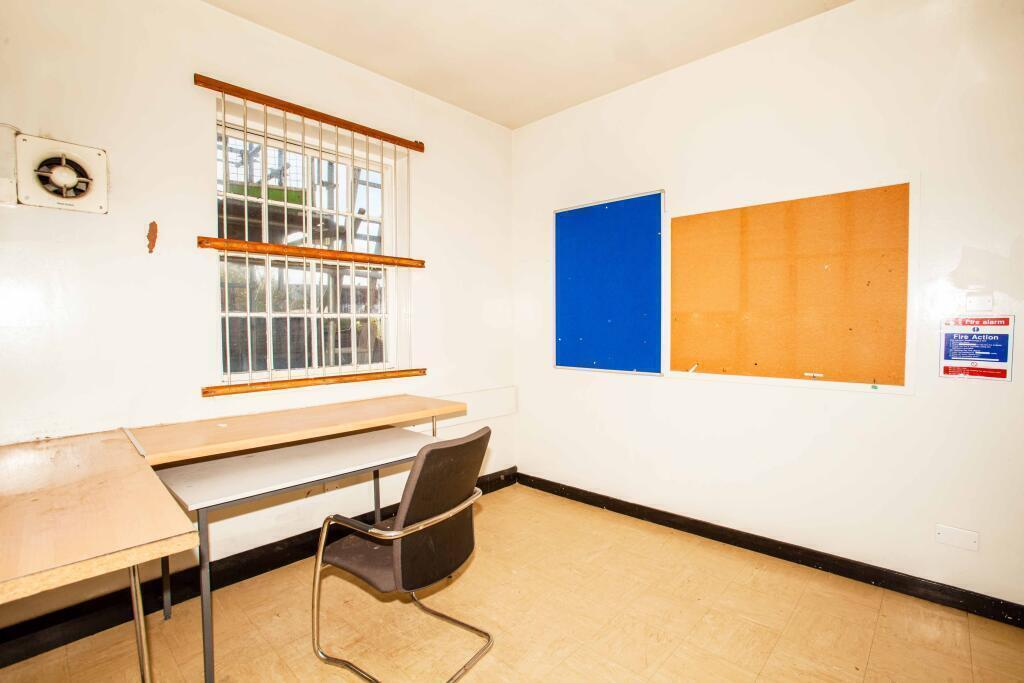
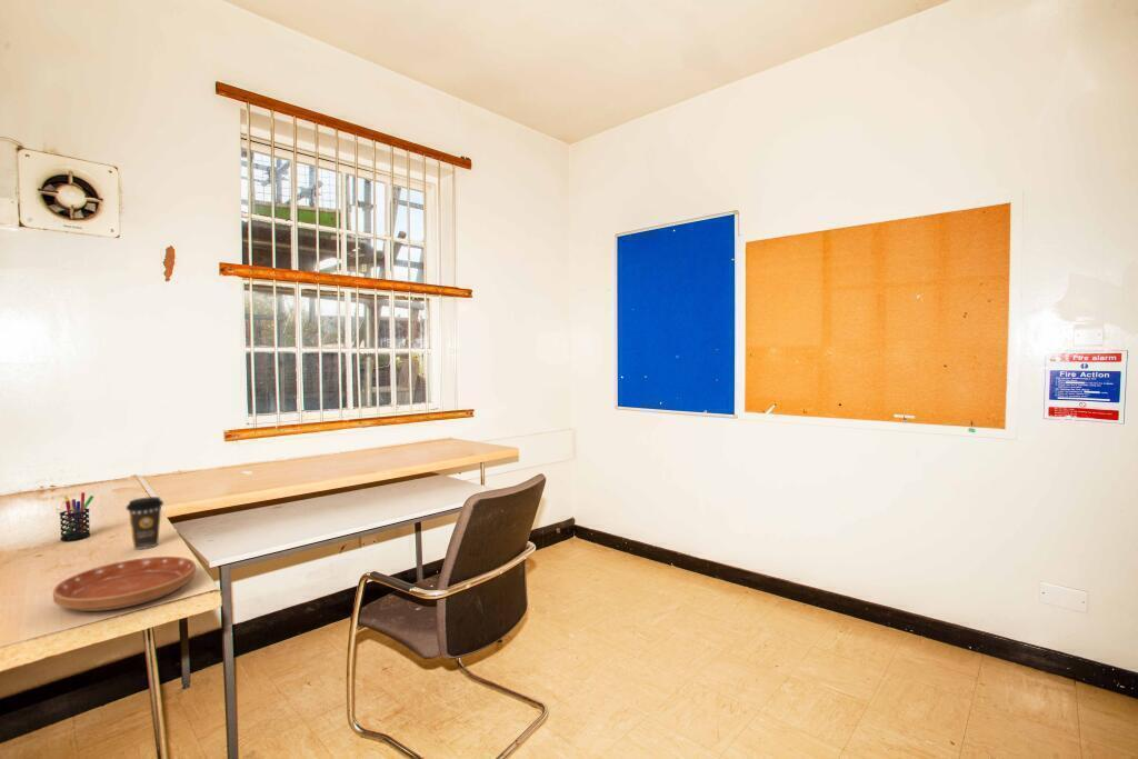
+ coffee cup [124,496,164,550]
+ pen holder [59,491,94,542]
+ saucer [52,556,197,612]
